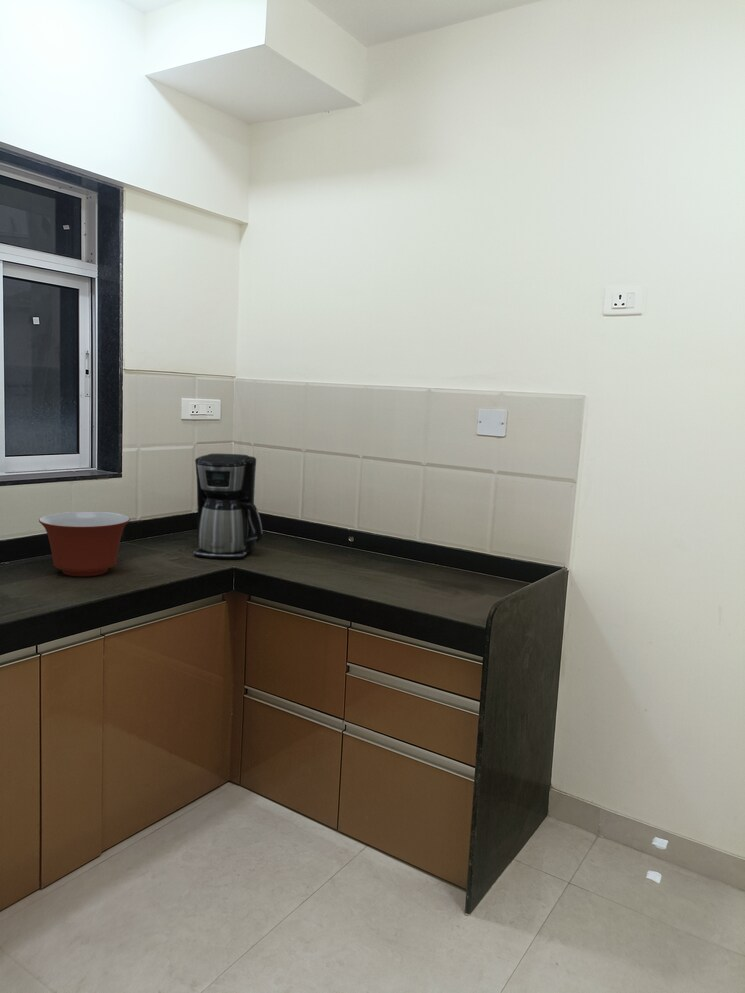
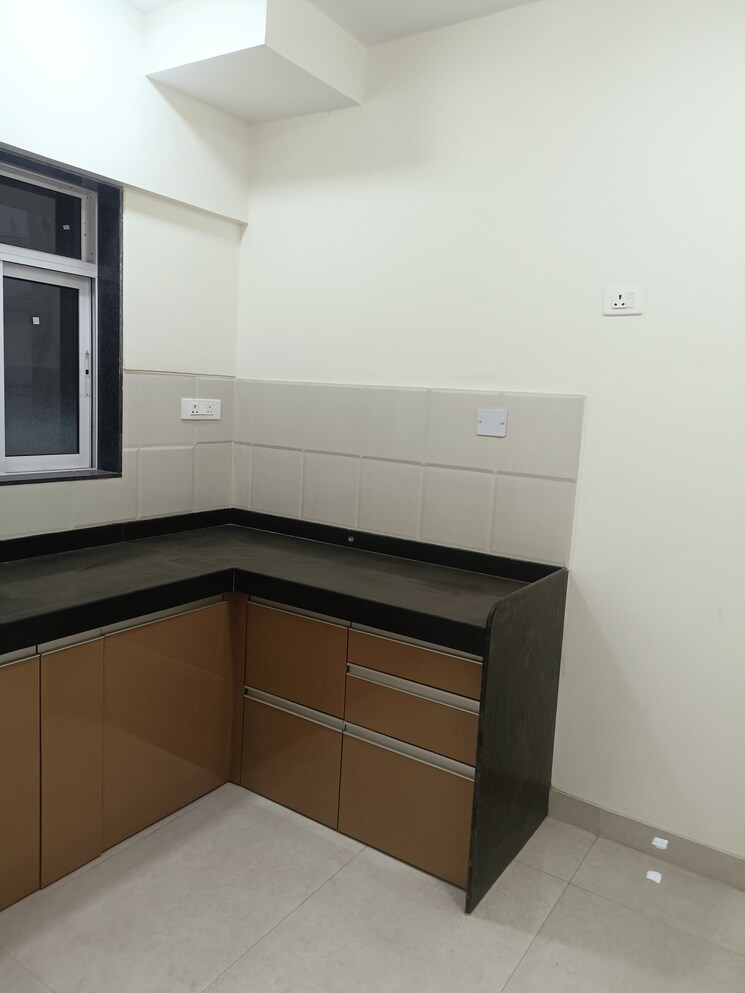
- coffee maker [192,453,264,559]
- mixing bowl [38,511,131,577]
